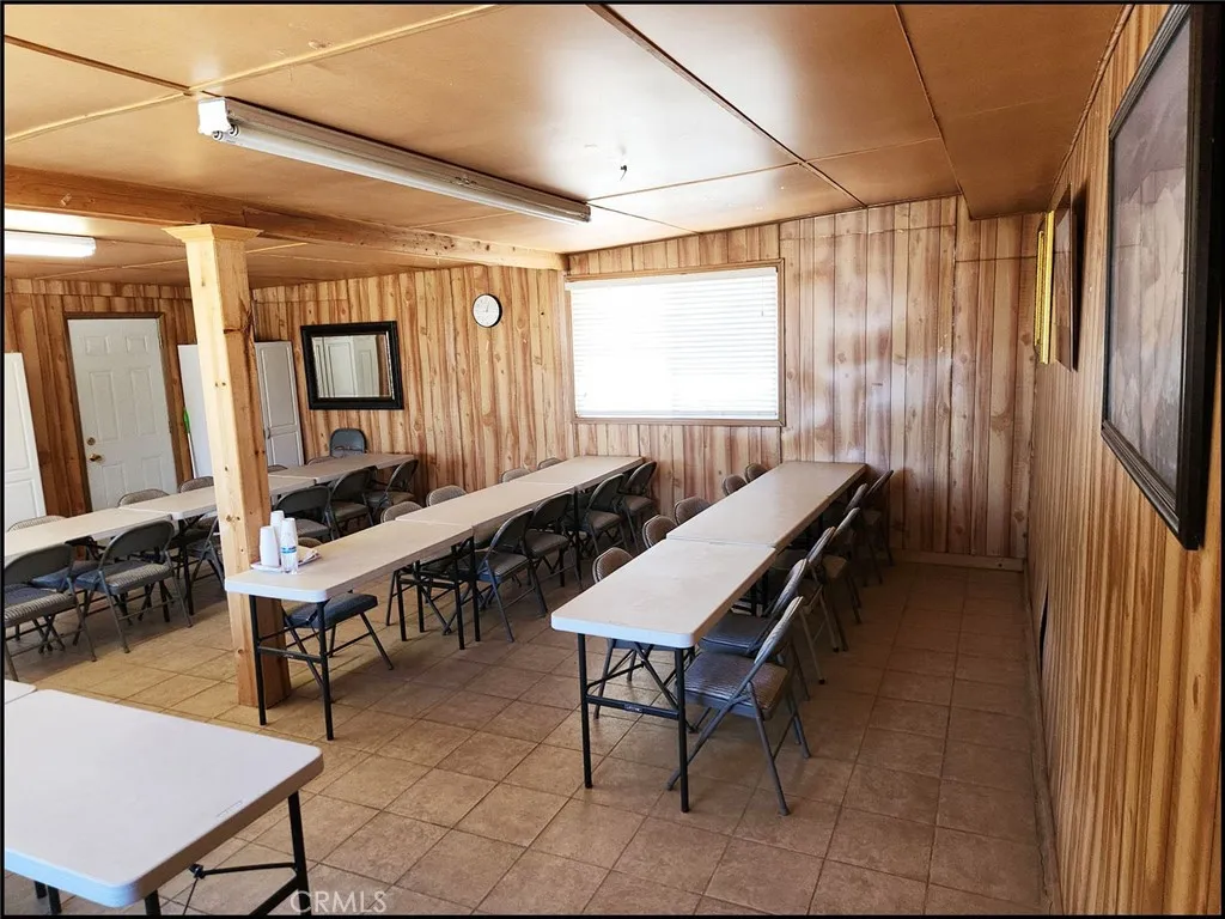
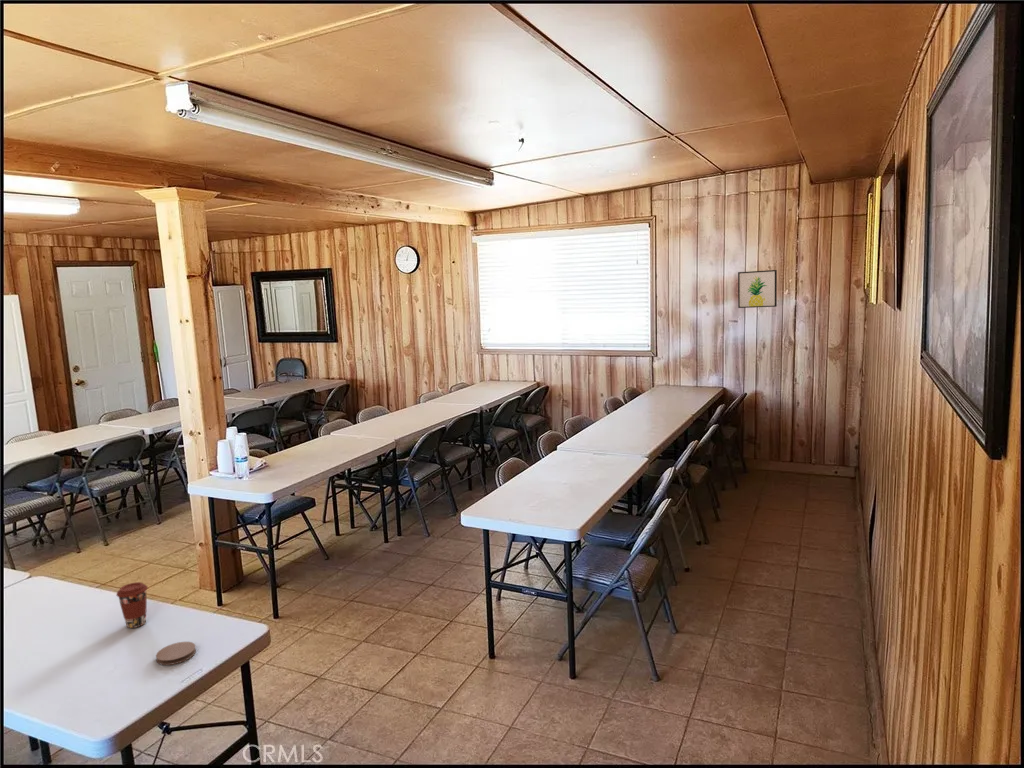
+ coffee cup [115,581,149,629]
+ coaster [155,641,197,666]
+ wall art [737,269,778,309]
